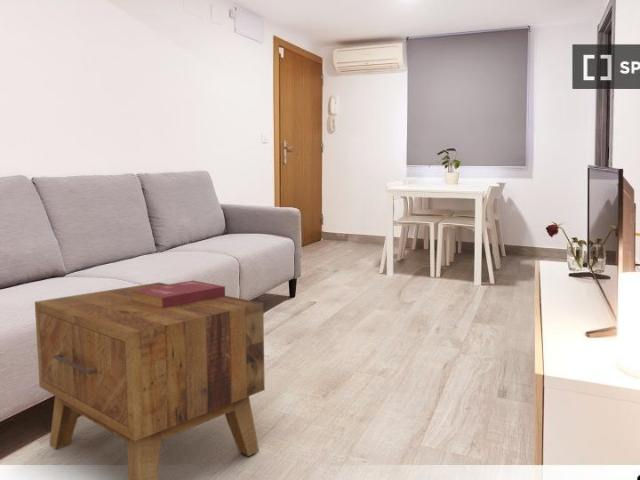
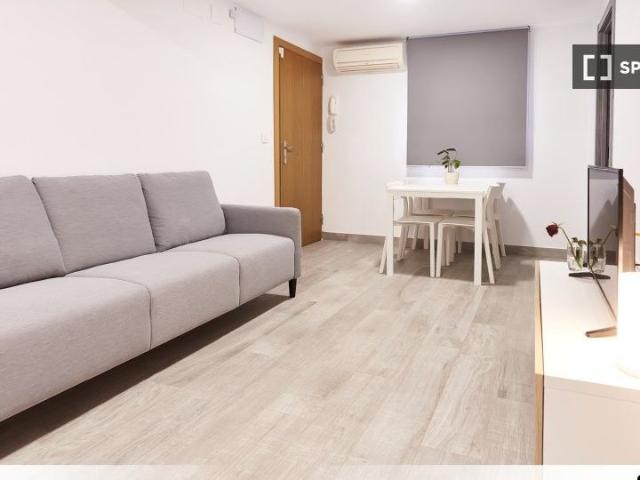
- side table [34,282,266,480]
- book [131,280,226,309]
